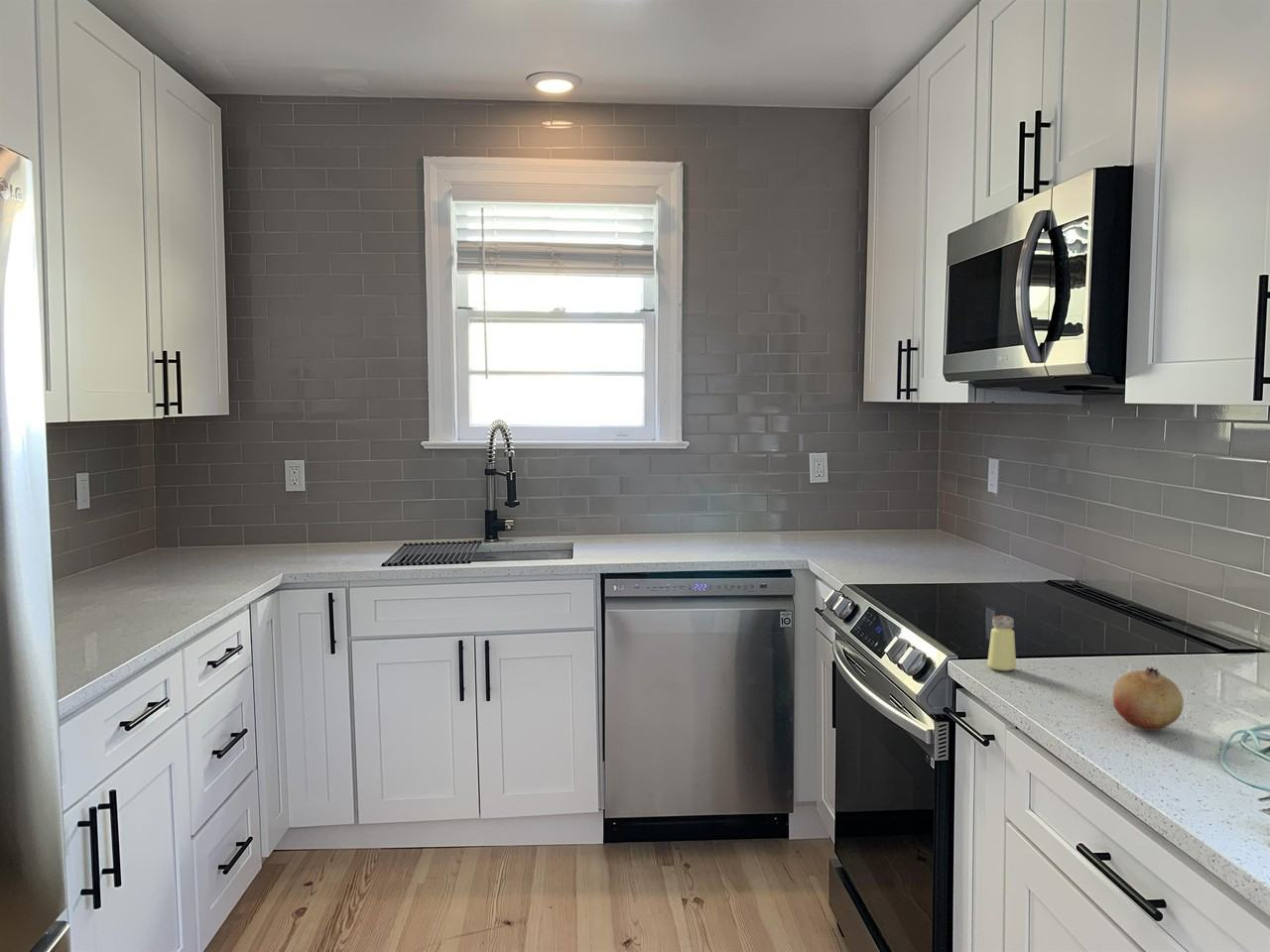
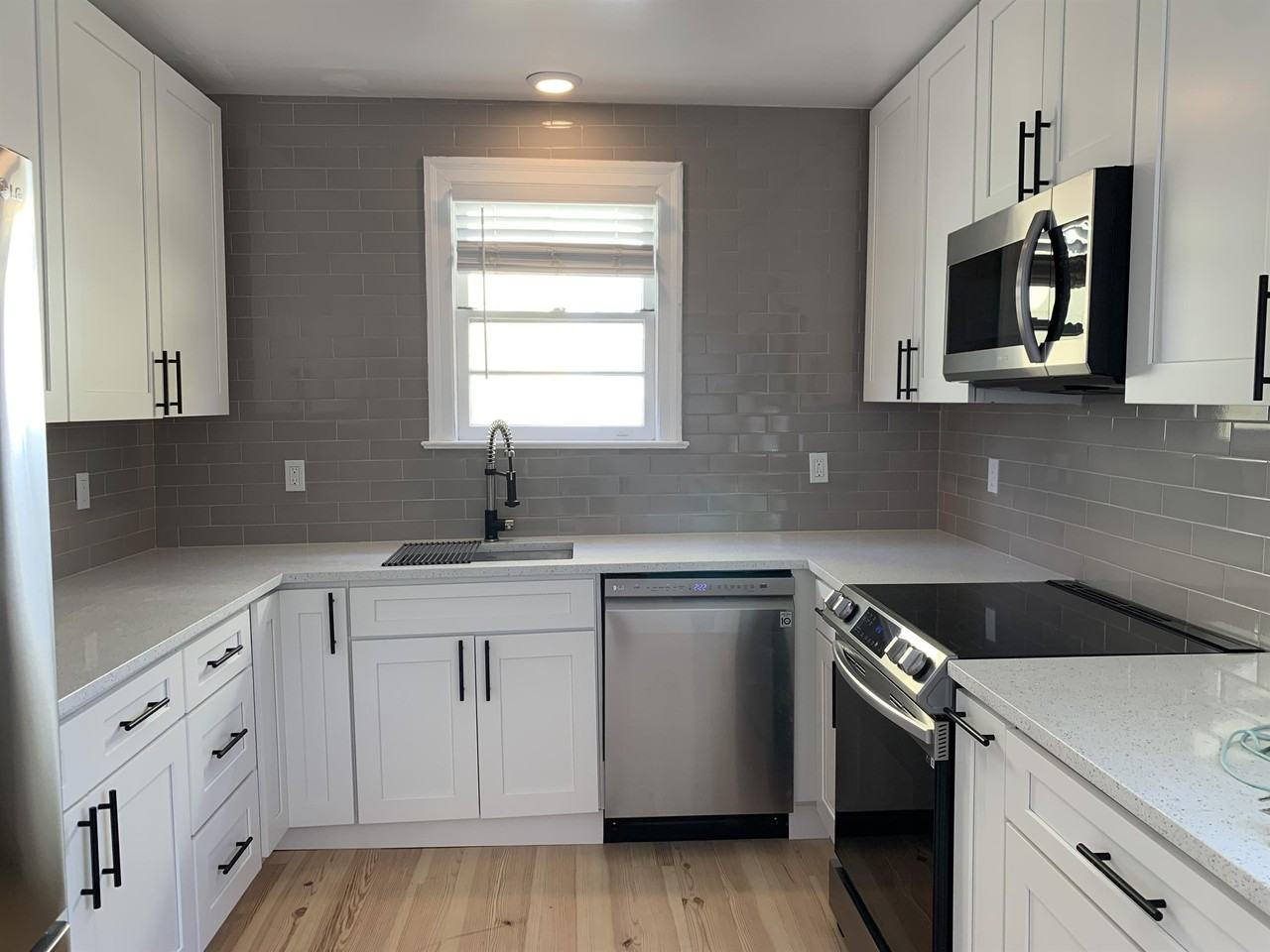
- fruit [1111,665,1185,732]
- saltshaker [986,615,1017,672]
